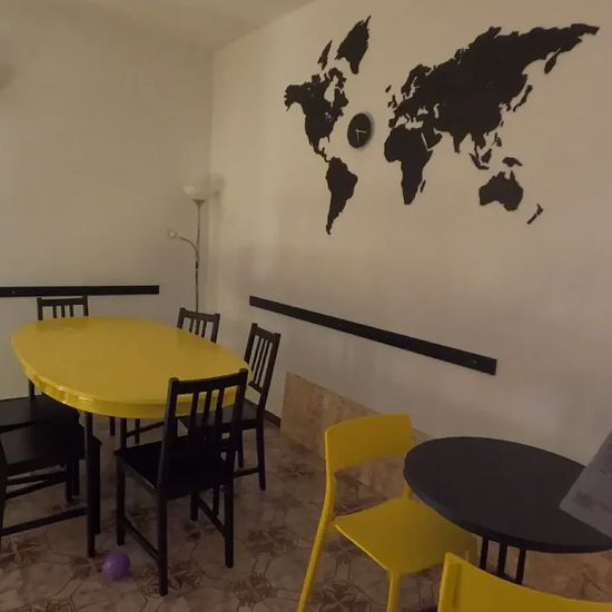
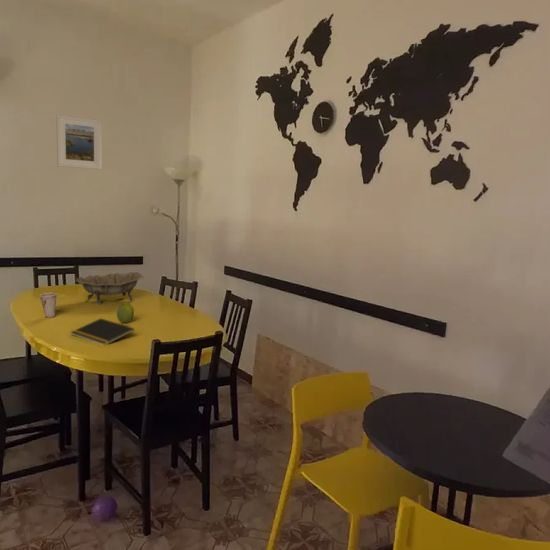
+ decorative bowl [74,271,144,305]
+ fruit [116,302,135,324]
+ notepad [70,317,135,347]
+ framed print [55,114,103,170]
+ cup [38,292,58,319]
